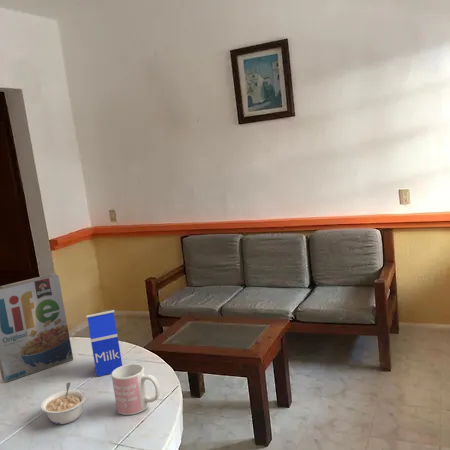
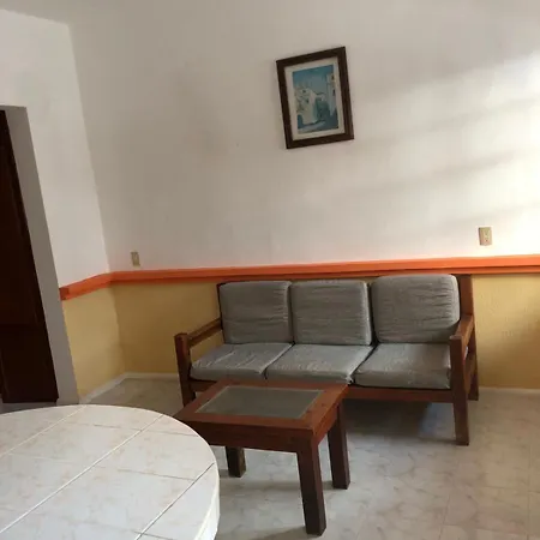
- mug [110,363,161,416]
- cereal box [0,273,74,383]
- milk carton [85,309,123,377]
- legume [40,381,87,425]
